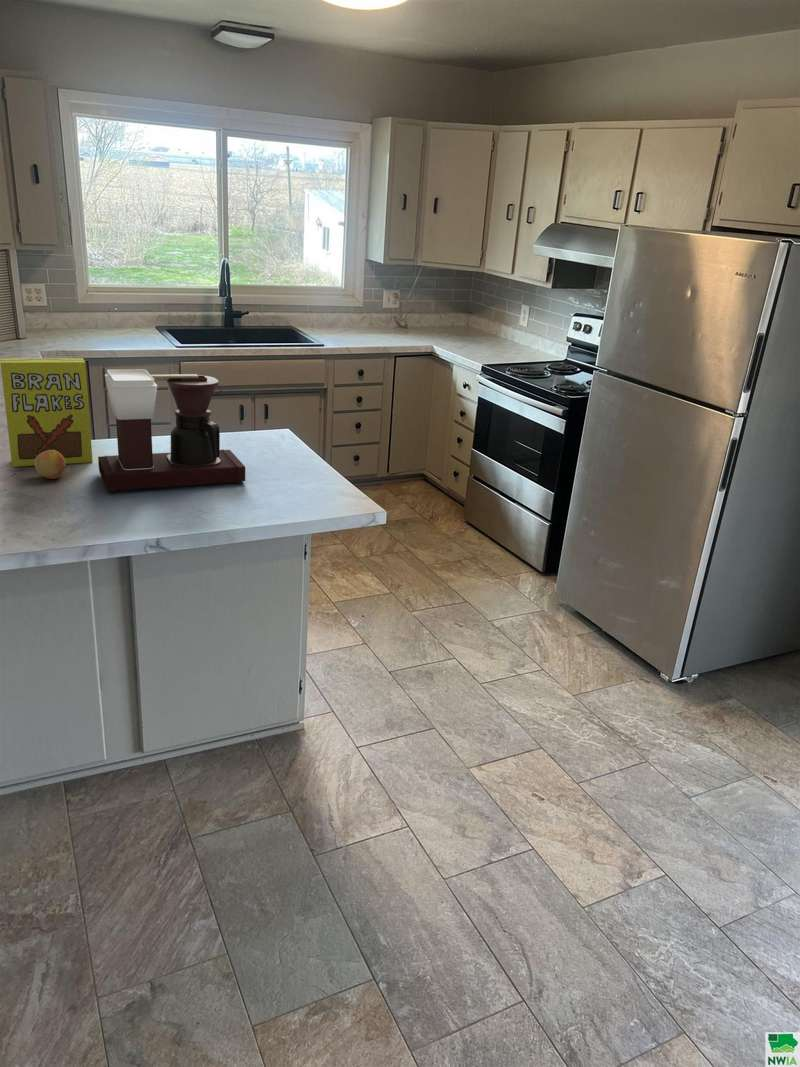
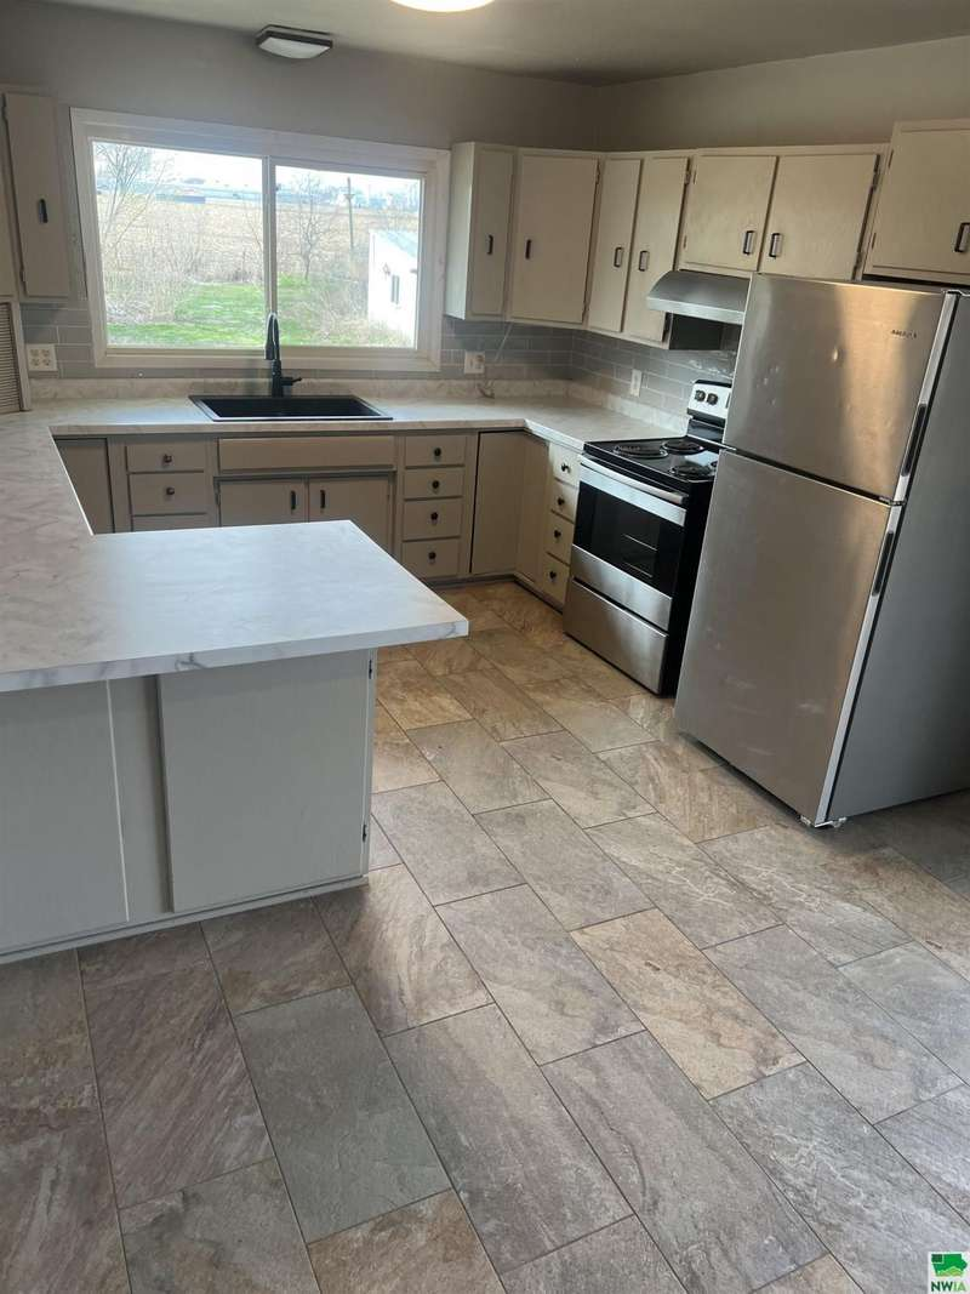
- cereal box [0,357,94,468]
- coffee maker [97,368,246,494]
- fruit [34,450,67,480]
